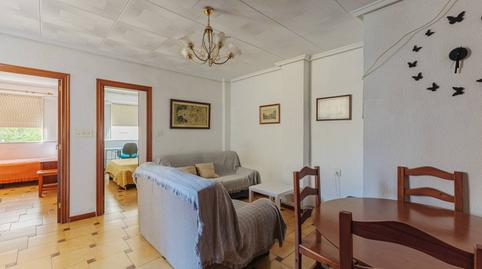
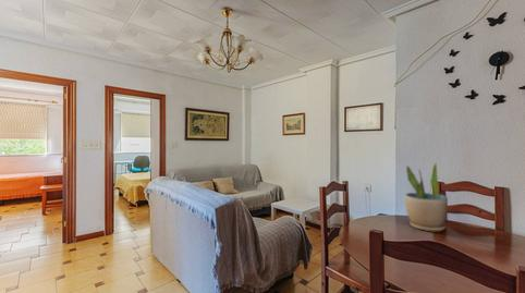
+ potted plant [404,162,449,233]
